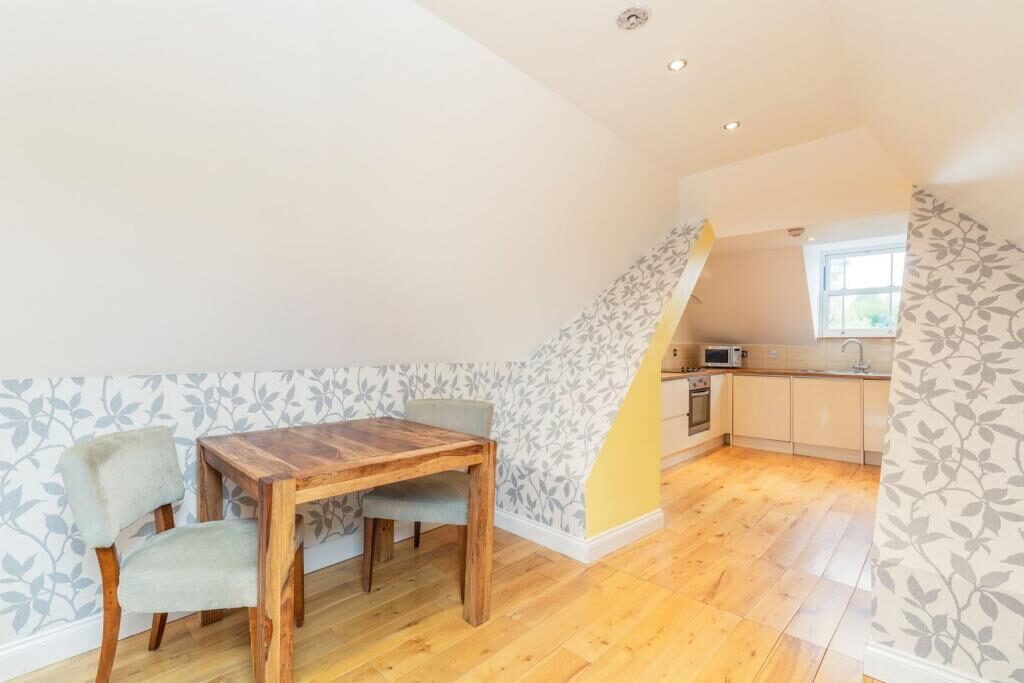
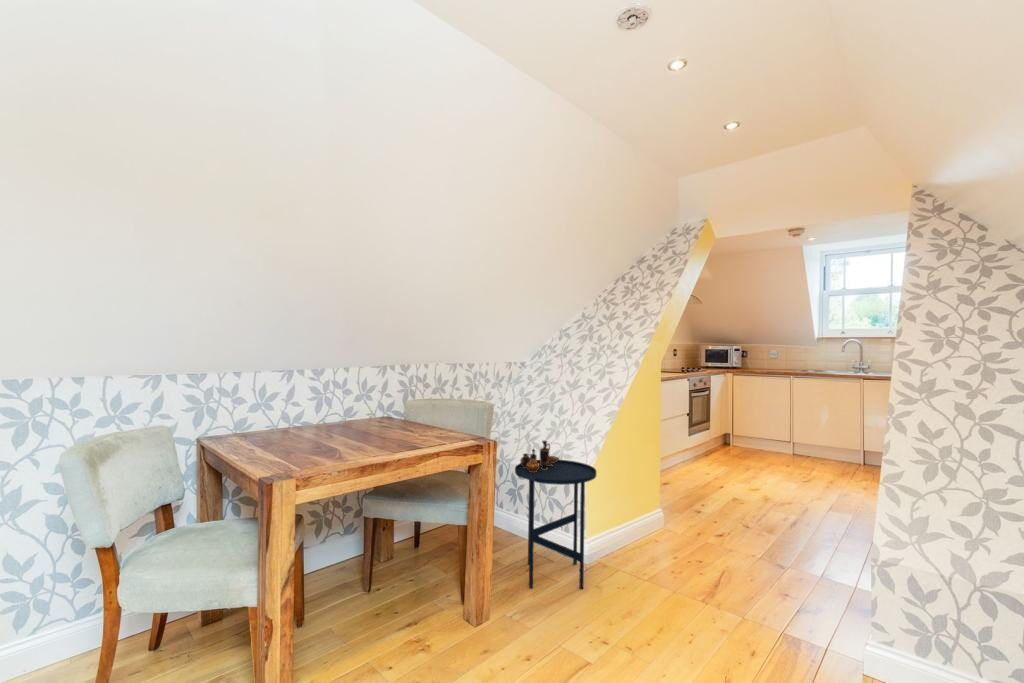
+ side table [514,459,598,590]
+ vase [519,440,560,472]
